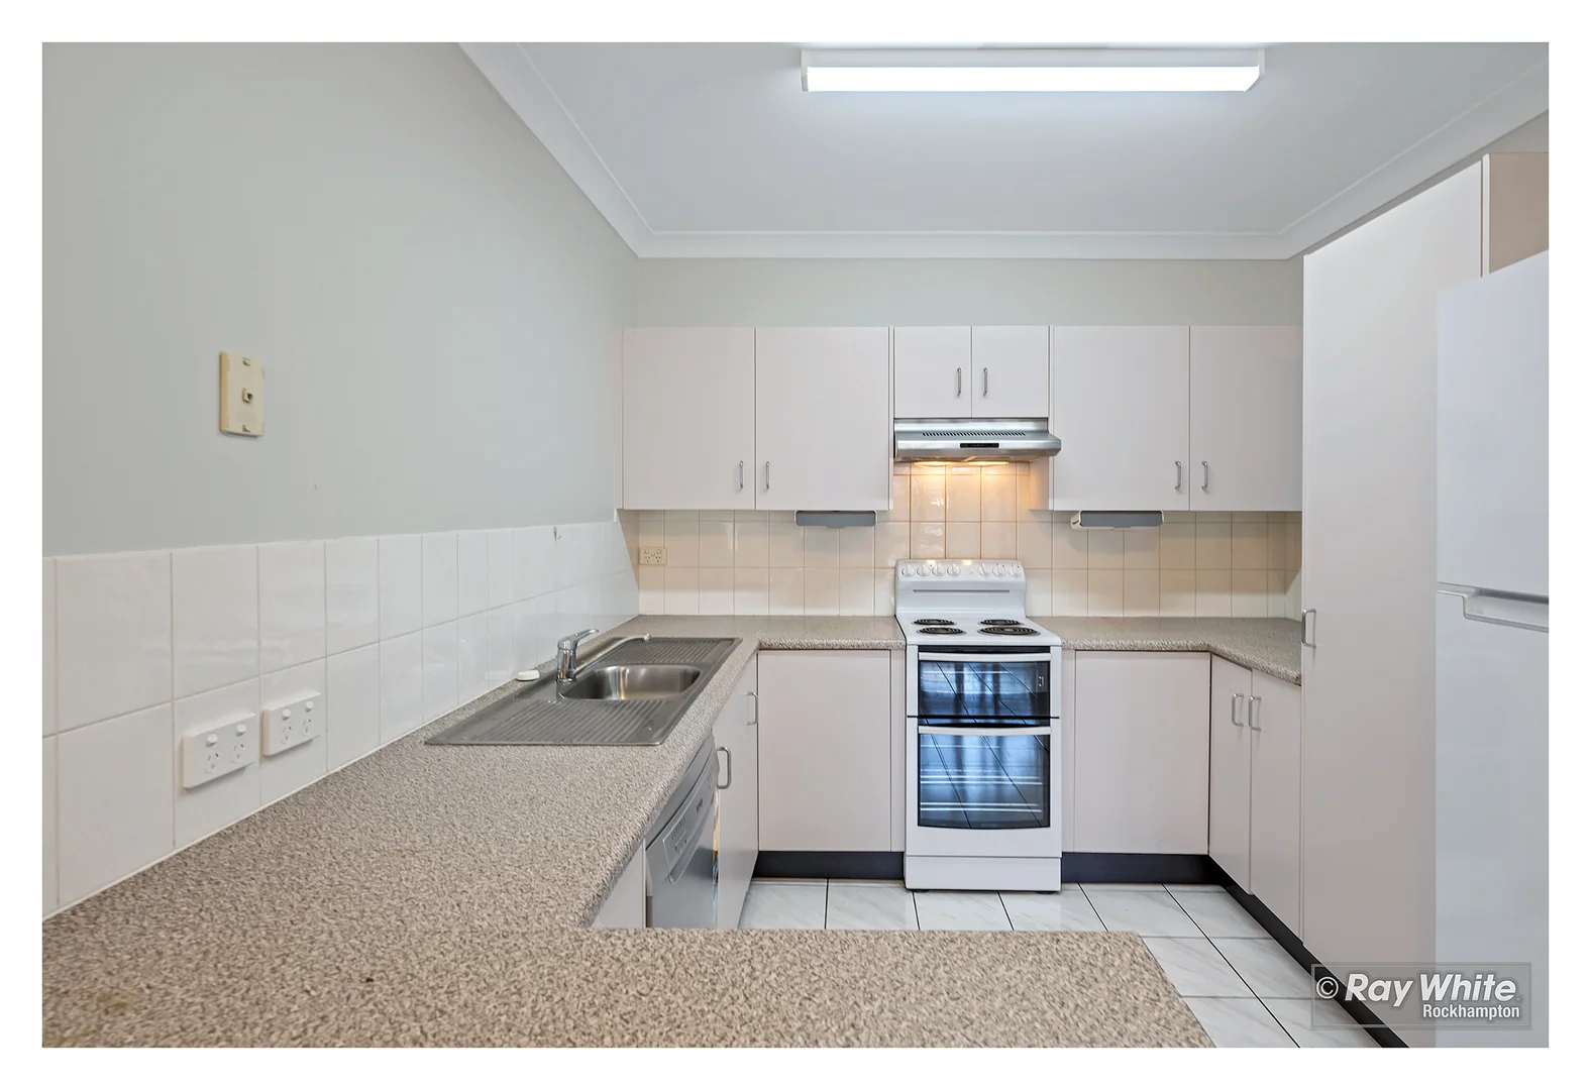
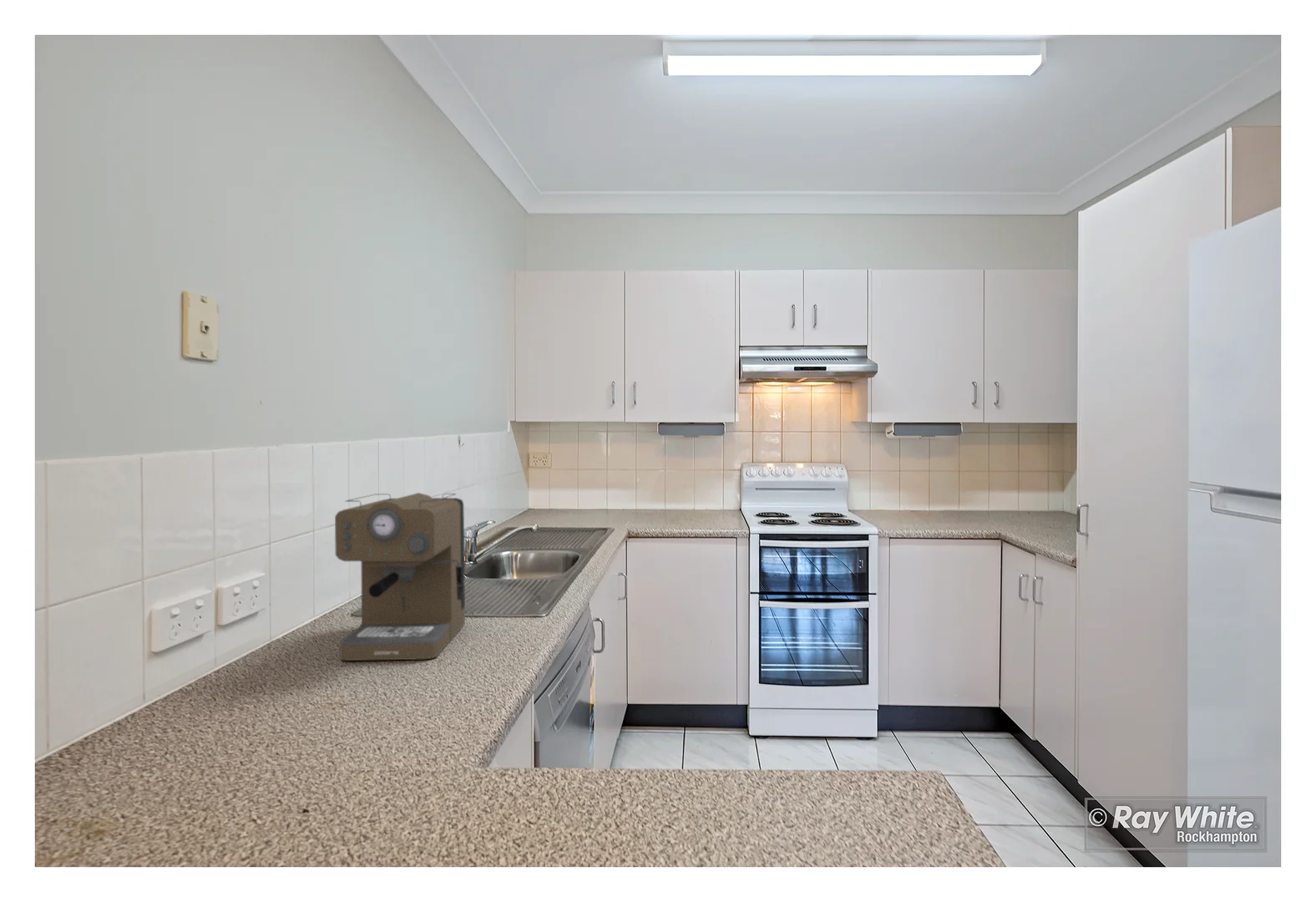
+ coffee maker [334,492,466,661]
